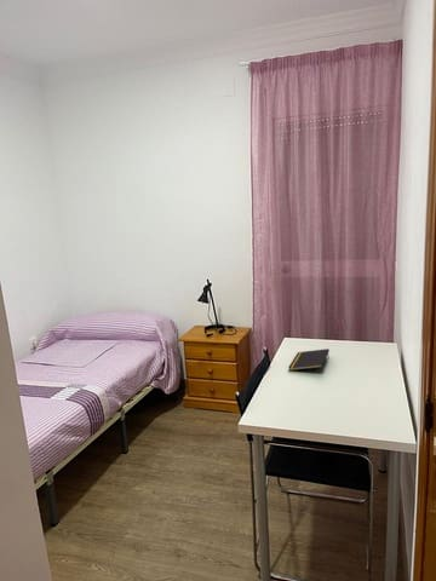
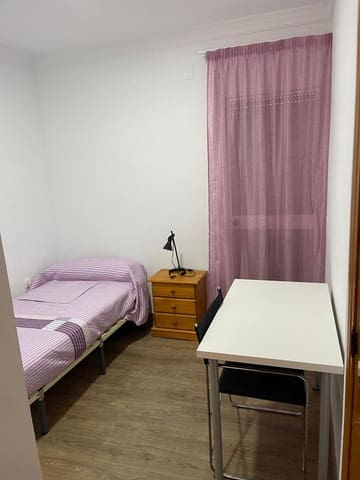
- notepad [287,347,331,372]
